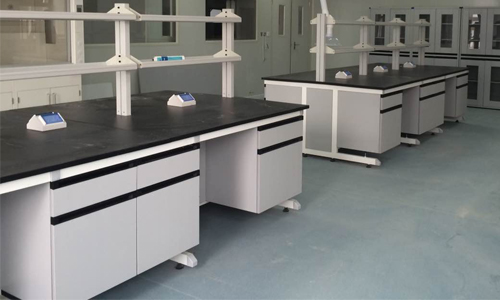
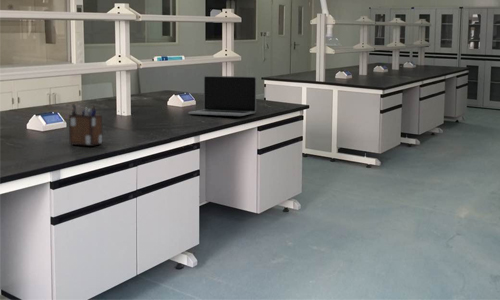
+ desk organizer [68,103,103,147]
+ laptop [187,75,257,117]
